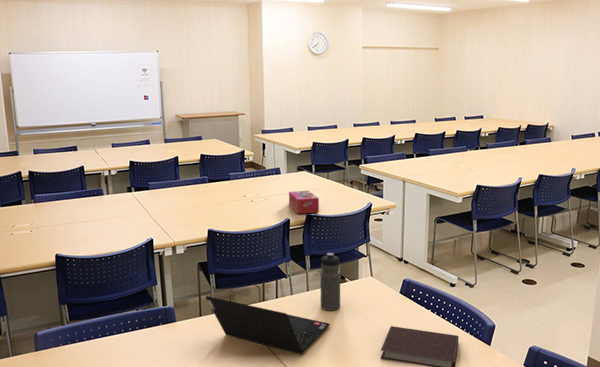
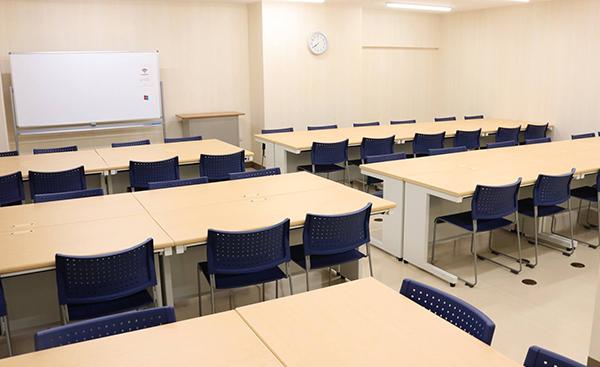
- notebook [380,325,459,367]
- water bottle [320,252,341,311]
- laptop computer [205,295,331,356]
- tissue box [288,190,320,215]
